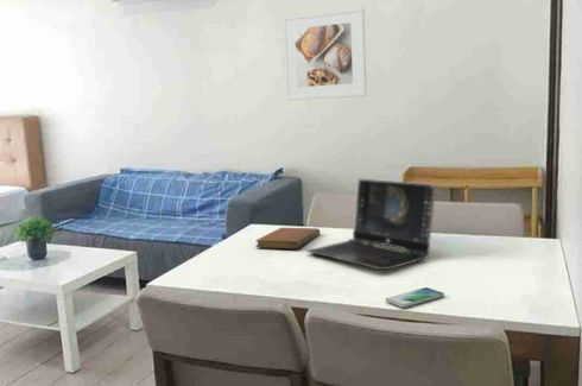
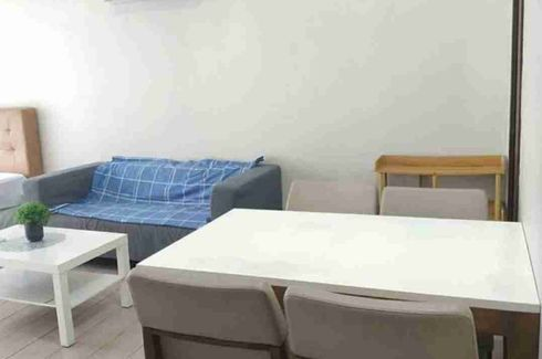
- laptop computer [305,178,437,271]
- smartphone [385,286,445,309]
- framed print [281,6,367,102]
- notebook [254,227,322,249]
